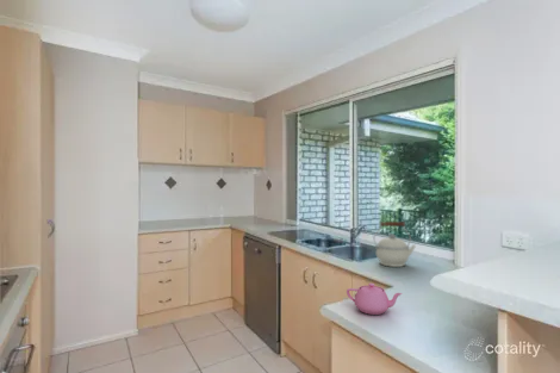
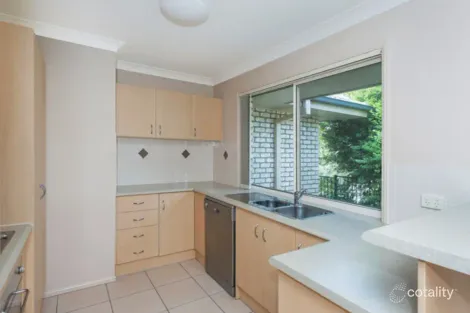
- teapot [346,282,404,316]
- kettle [373,220,417,268]
